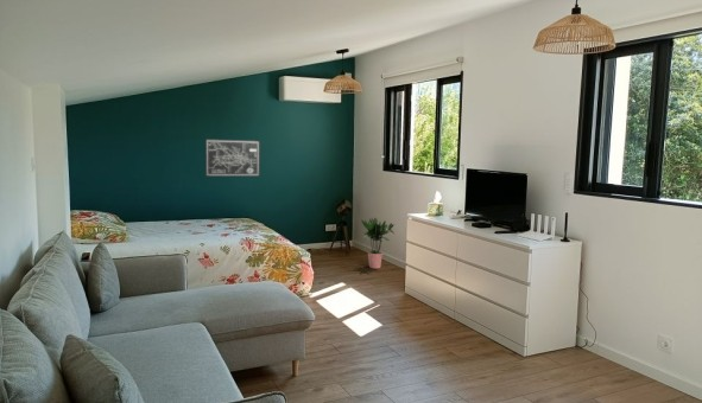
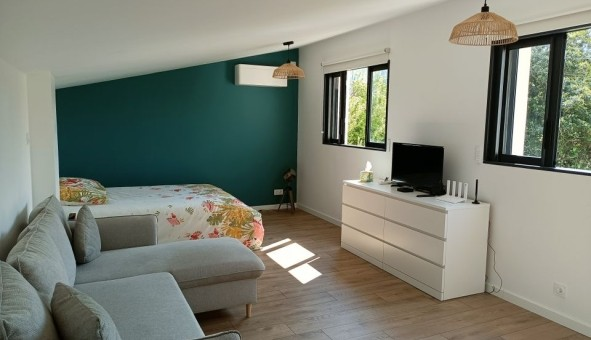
- wall art [204,137,261,178]
- potted plant [360,217,396,269]
